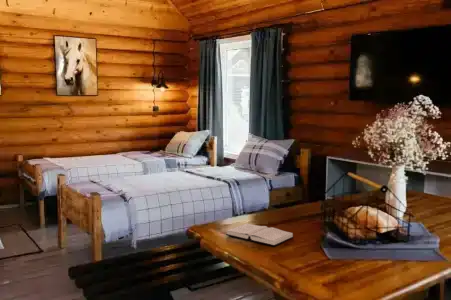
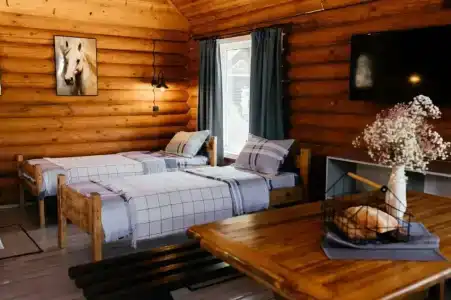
- hardback book [225,223,294,247]
